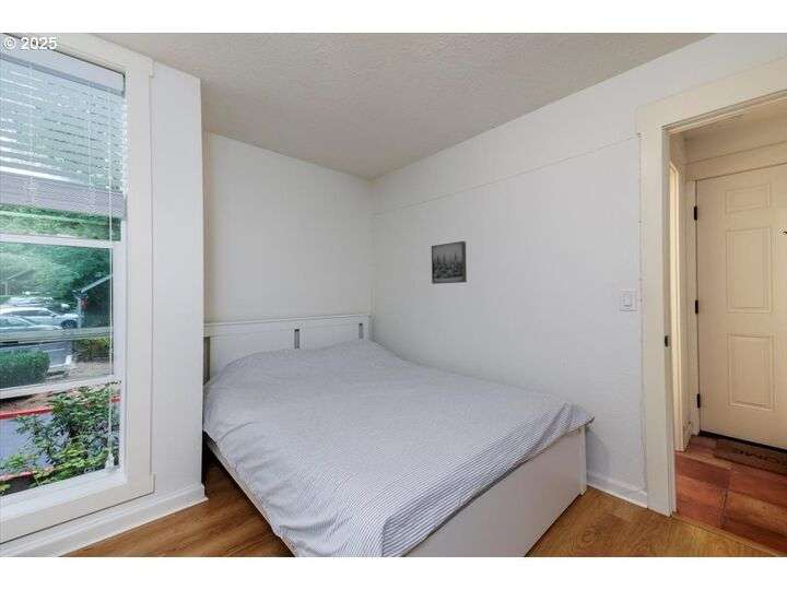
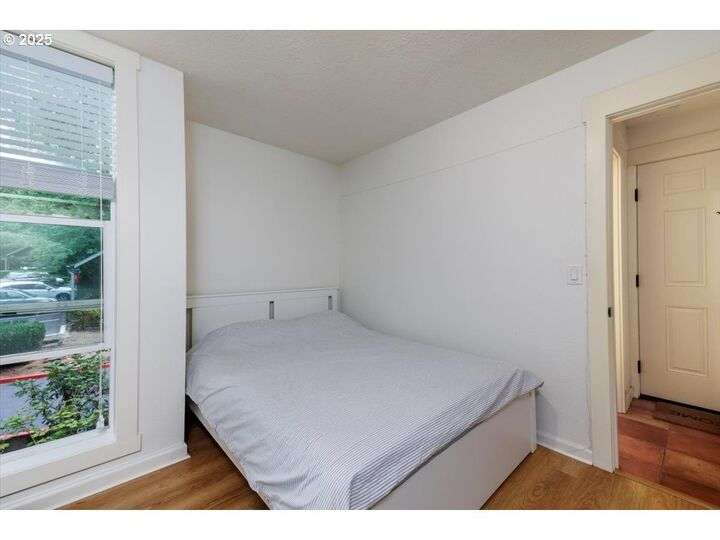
- wall art [431,240,468,285]
